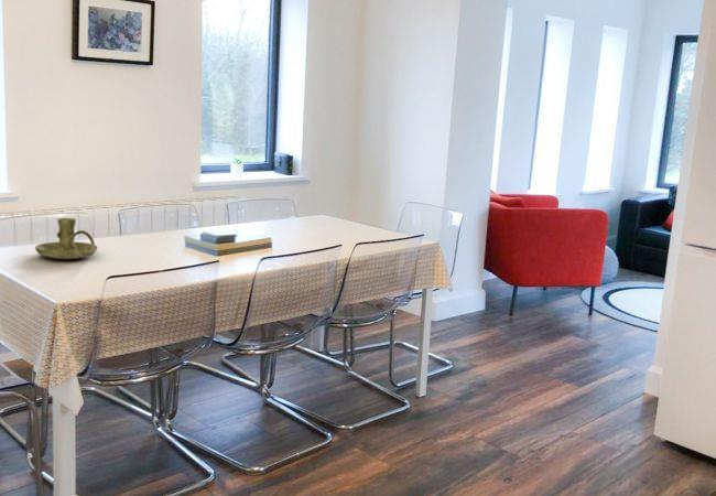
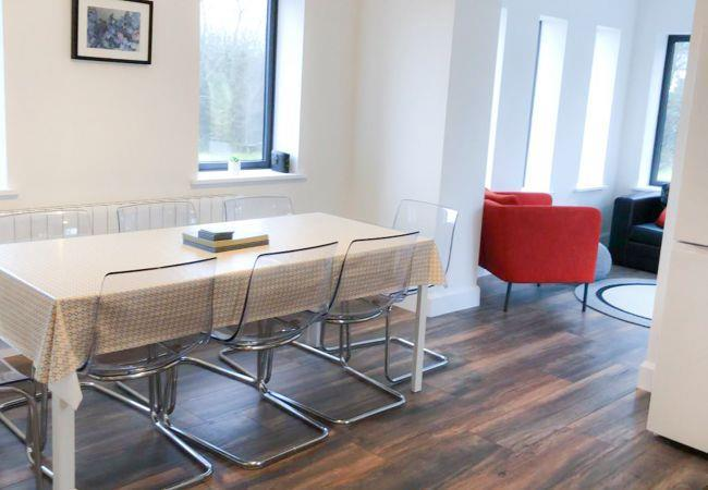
- candle holder [34,217,98,260]
